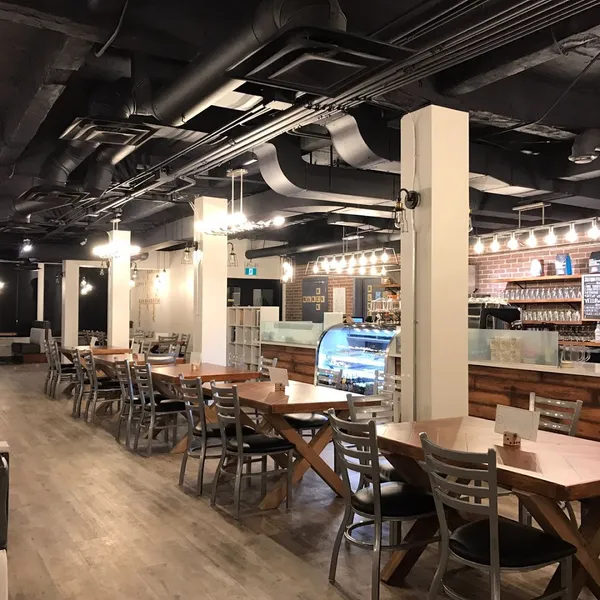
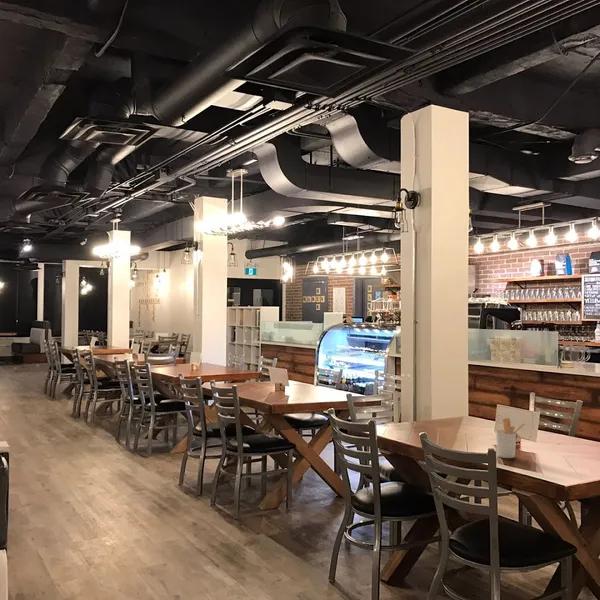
+ utensil holder [495,417,528,459]
